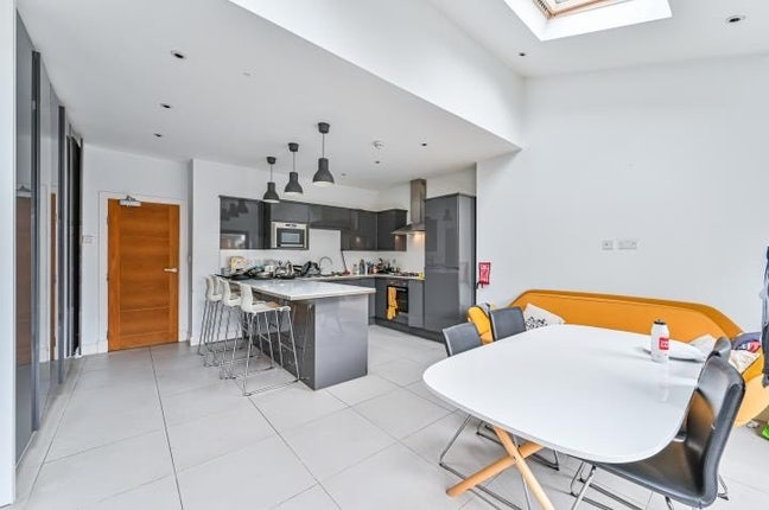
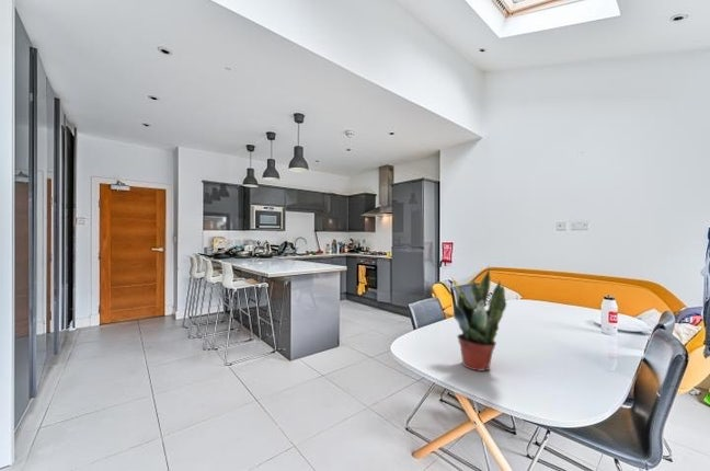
+ potted plant [451,266,507,372]
